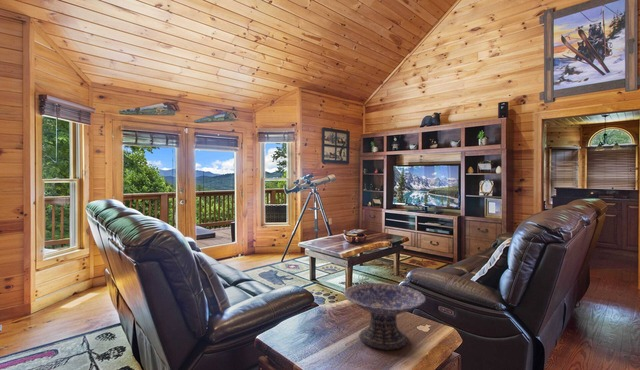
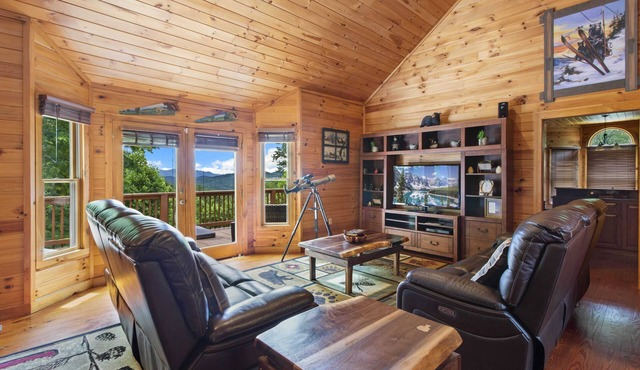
- decorative bowl [342,282,427,350]
